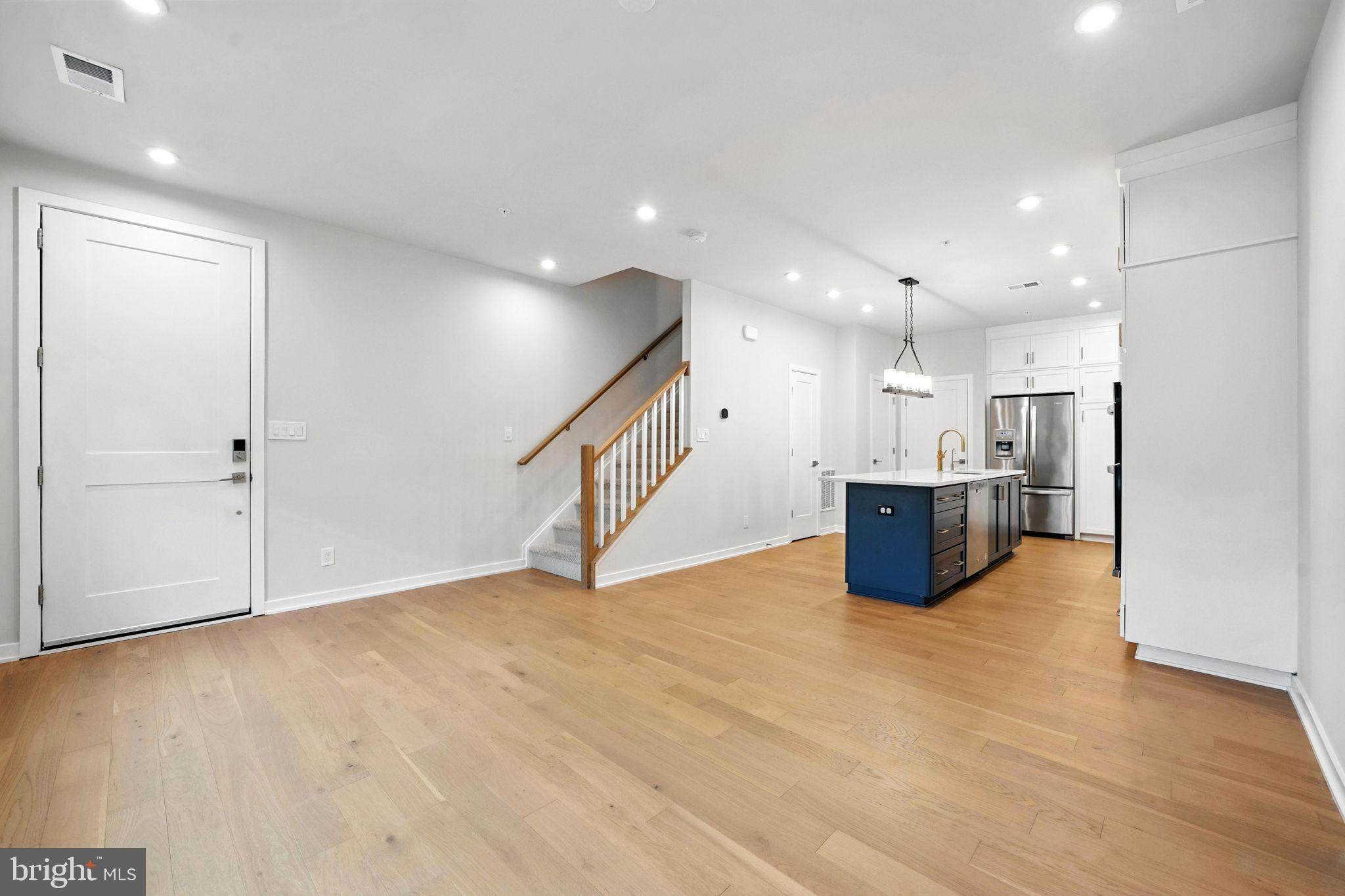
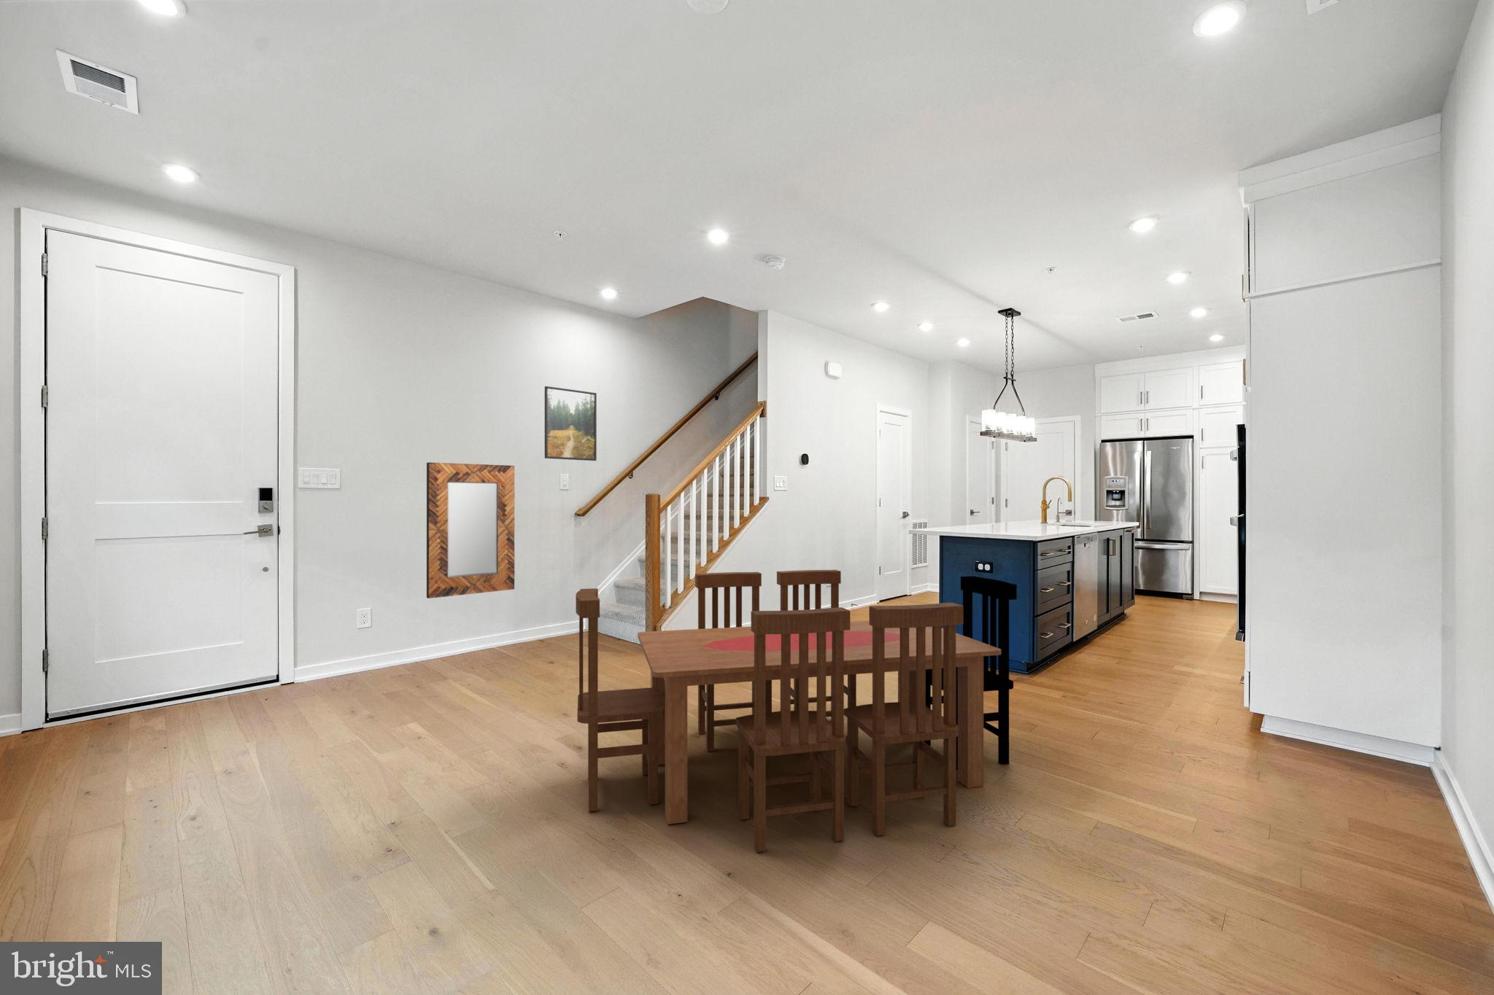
+ home mirror [427,462,515,600]
+ dining table [575,570,1017,853]
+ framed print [544,385,598,462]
